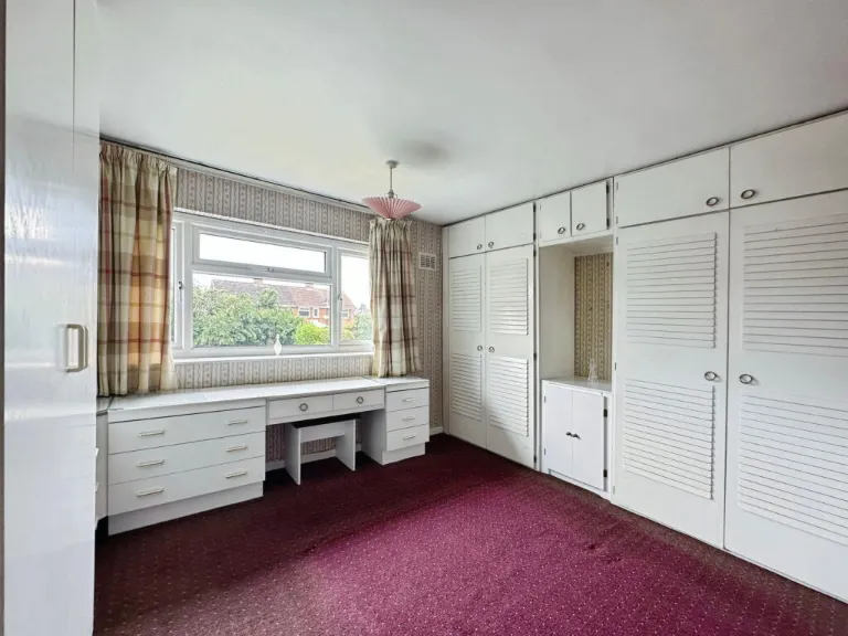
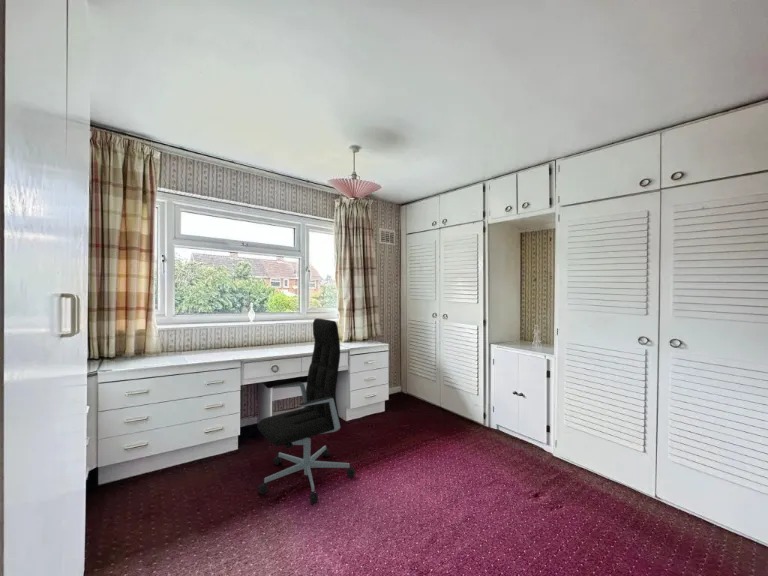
+ office chair [256,317,356,505]
